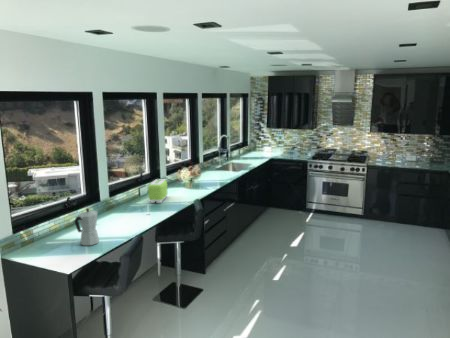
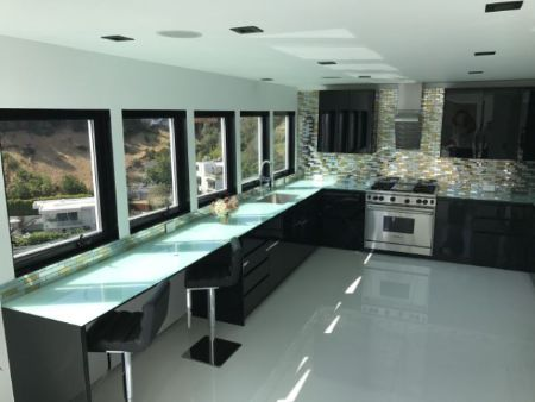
- toaster [147,178,168,204]
- moka pot [73,207,100,247]
